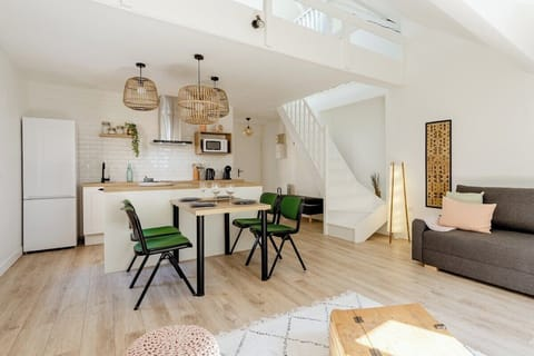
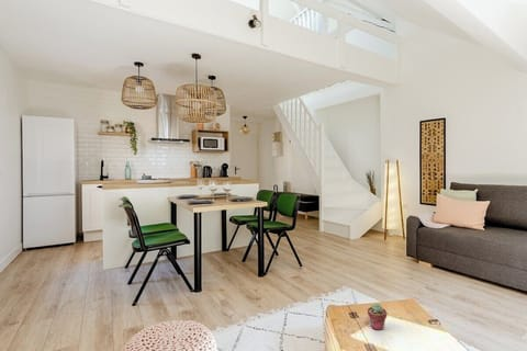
+ potted succulent [367,303,388,331]
